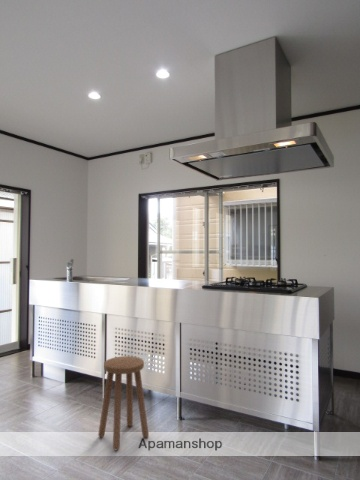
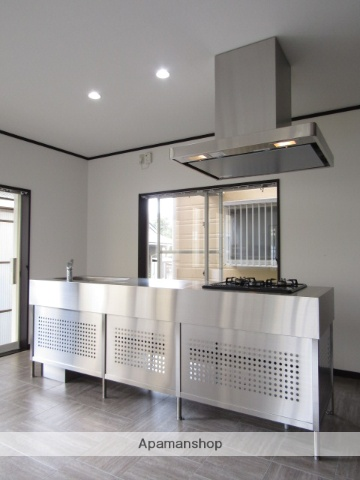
- stool [97,355,150,451]
